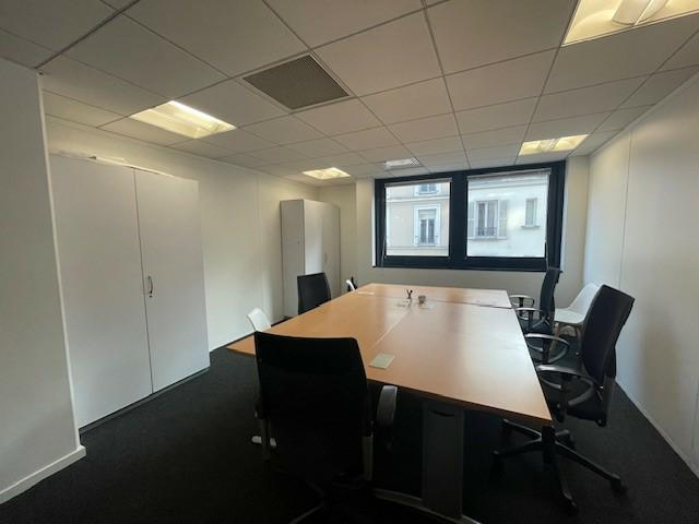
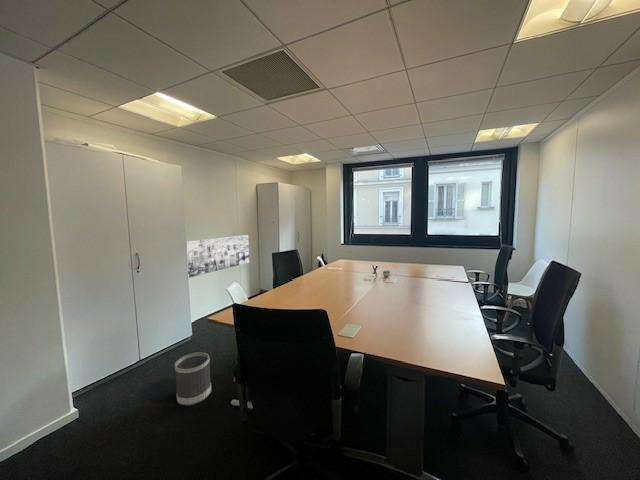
+ wastebasket [174,351,212,406]
+ wall art [186,234,250,279]
